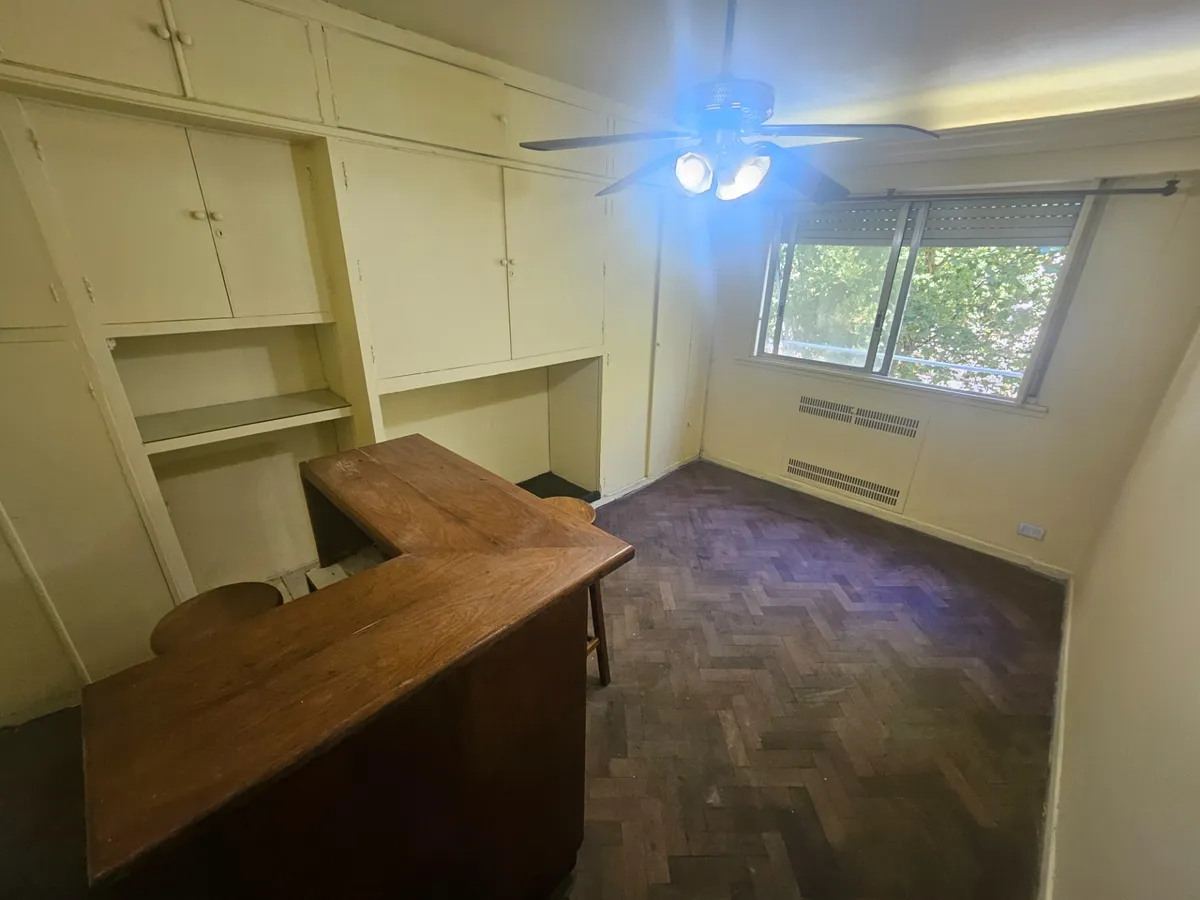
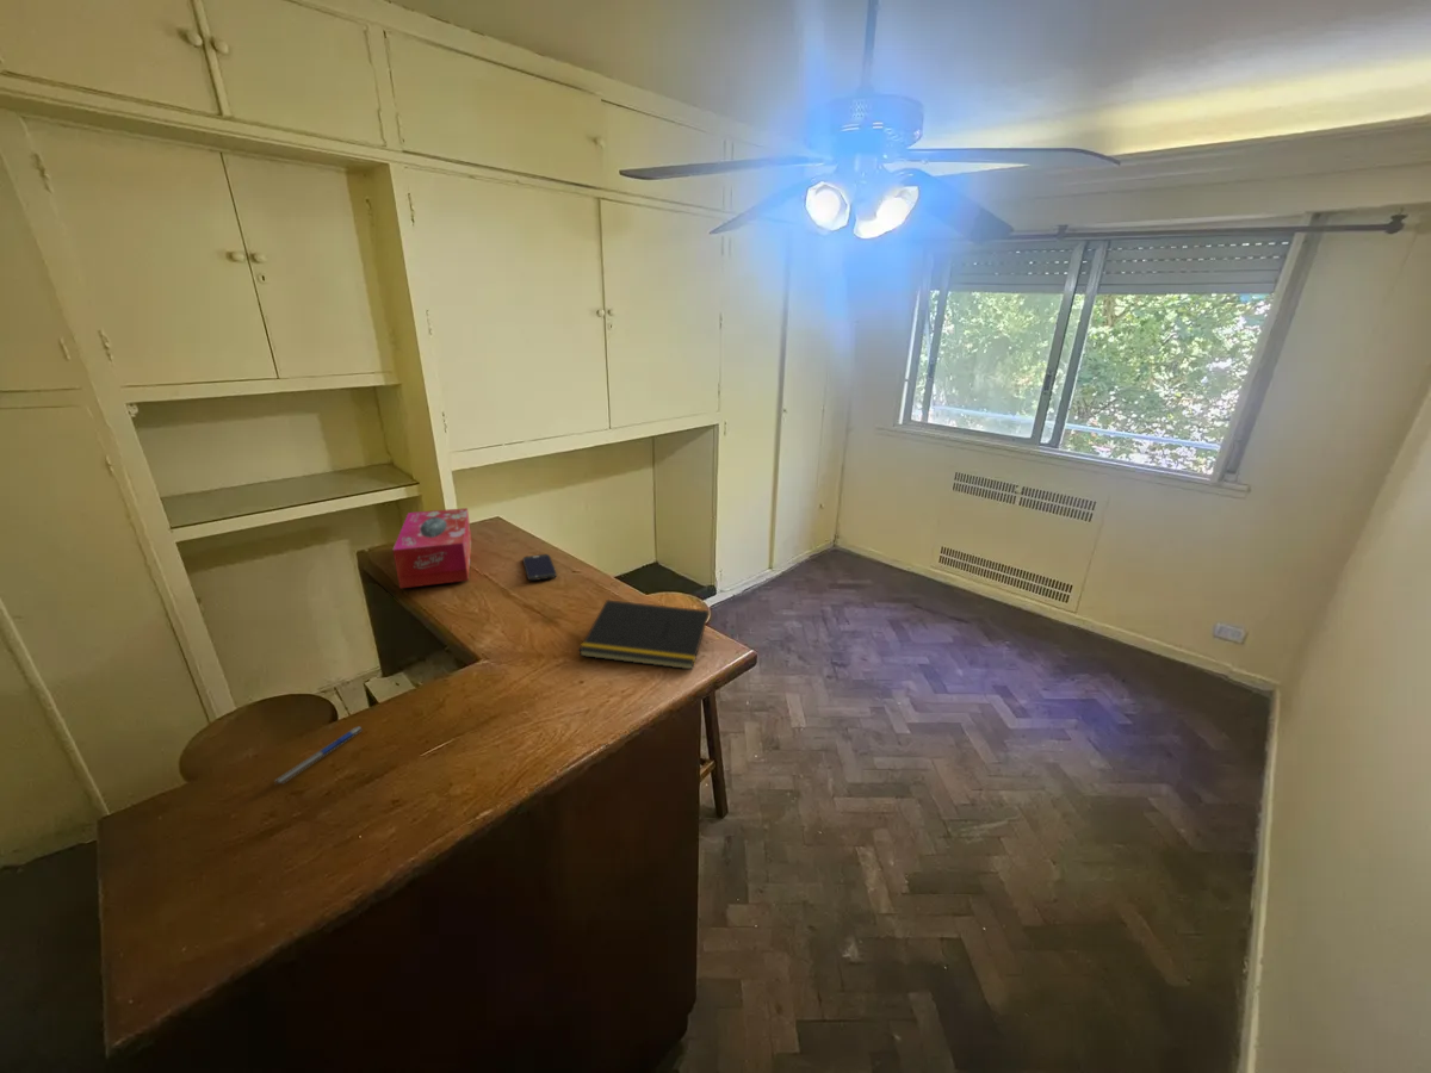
+ smartphone [522,553,558,582]
+ pen [273,725,364,786]
+ tissue box [391,507,472,590]
+ notepad [577,598,710,671]
